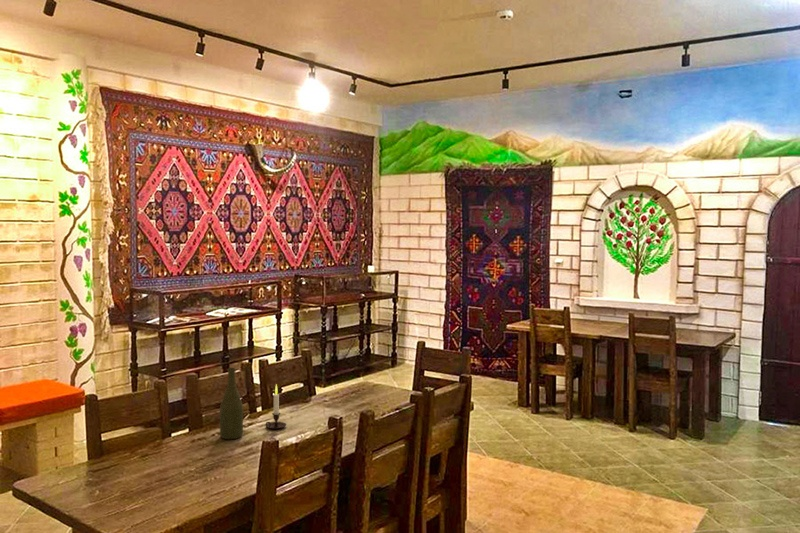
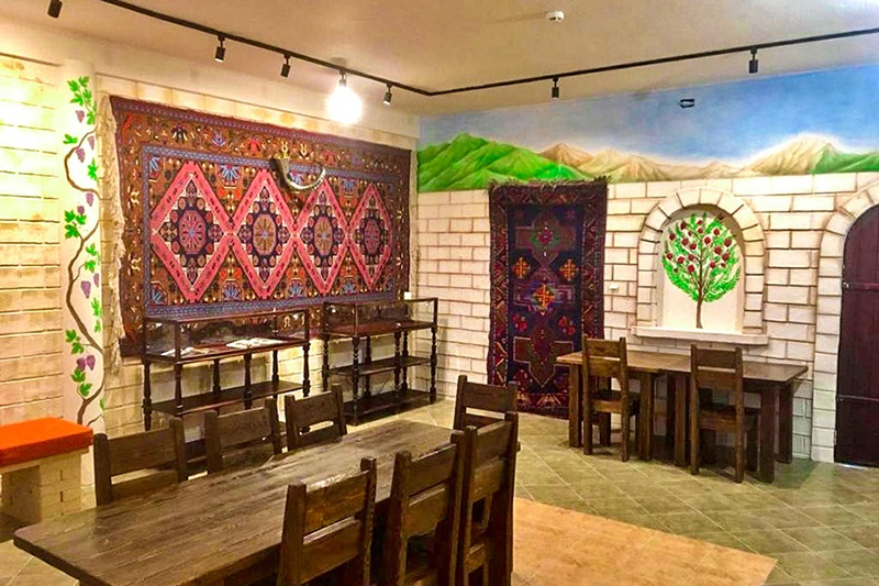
- candle [265,383,287,430]
- bottle [219,367,244,440]
